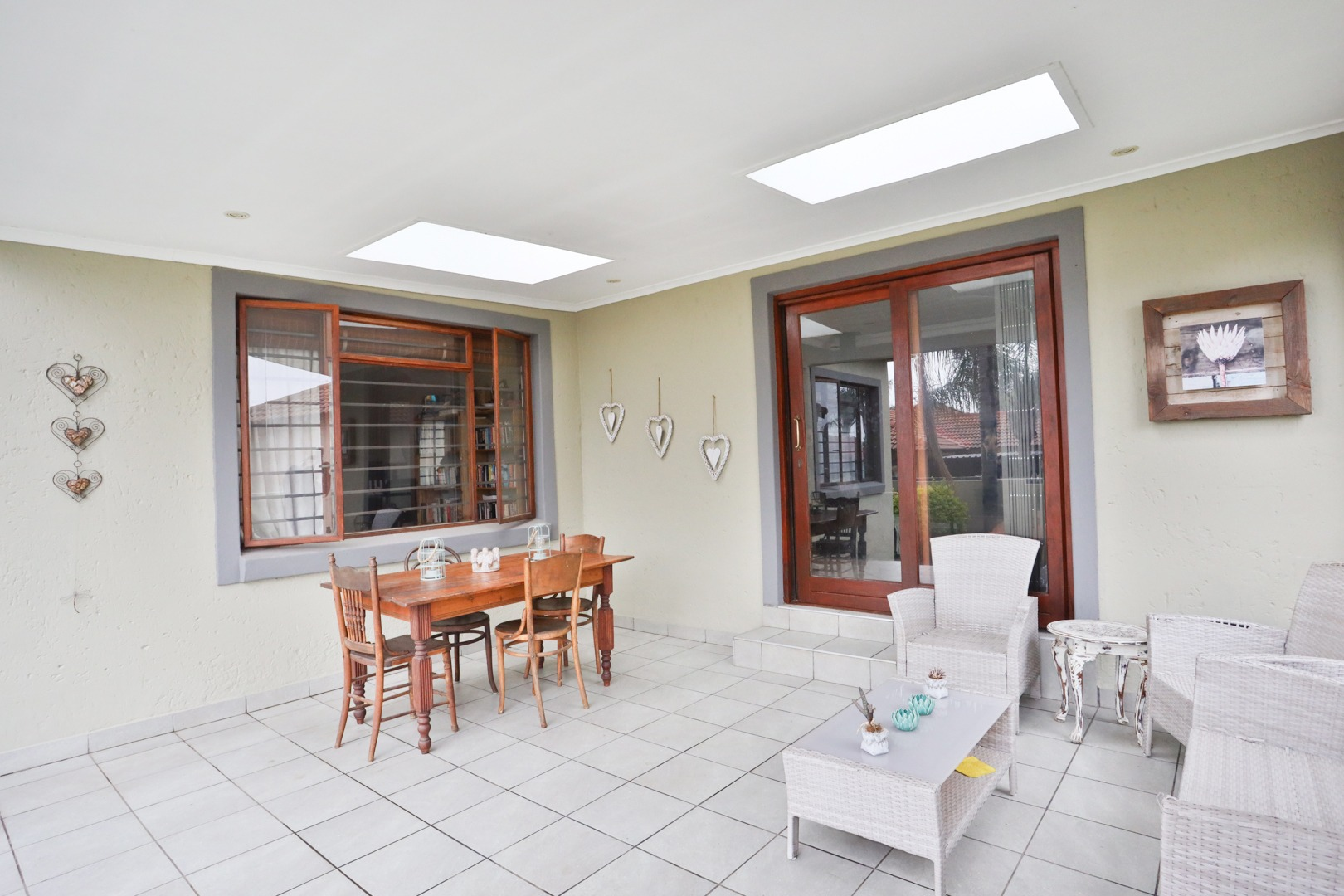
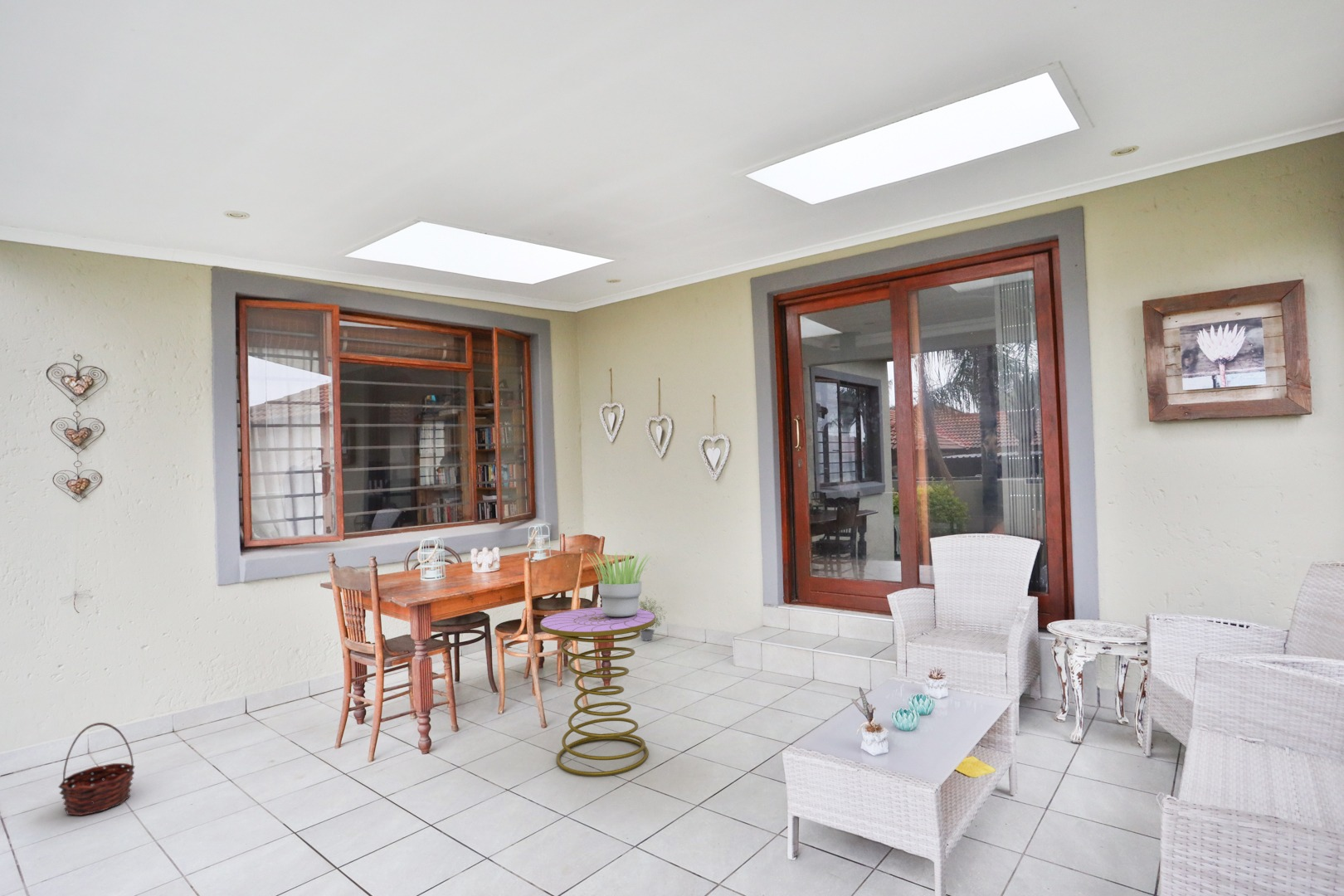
+ potted plant [587,551,653,617]
+ side table [539,606,656,777]
+ potted plant [638,595,668,642]
+ basket [57,722,136,816]
